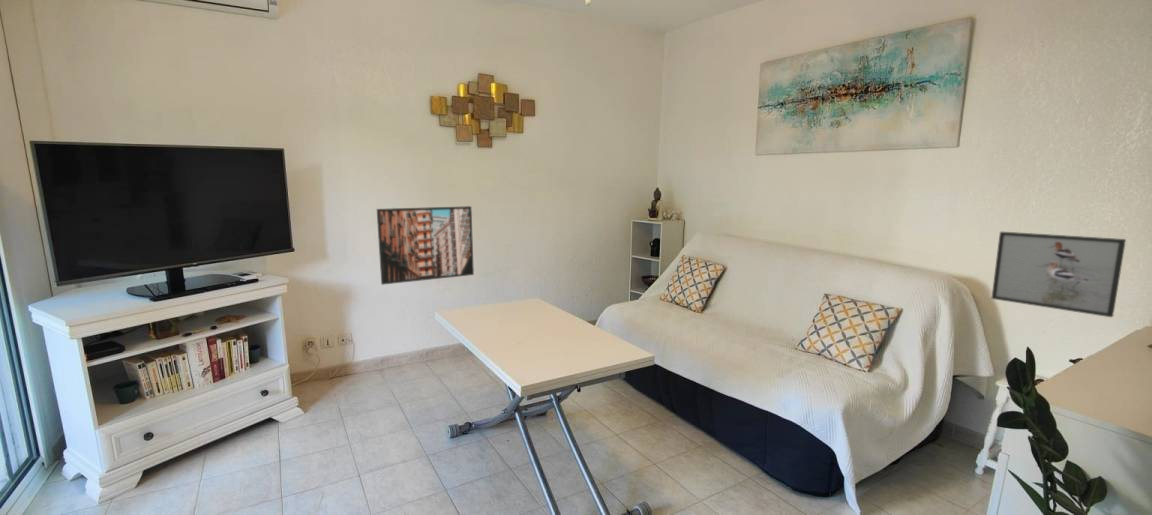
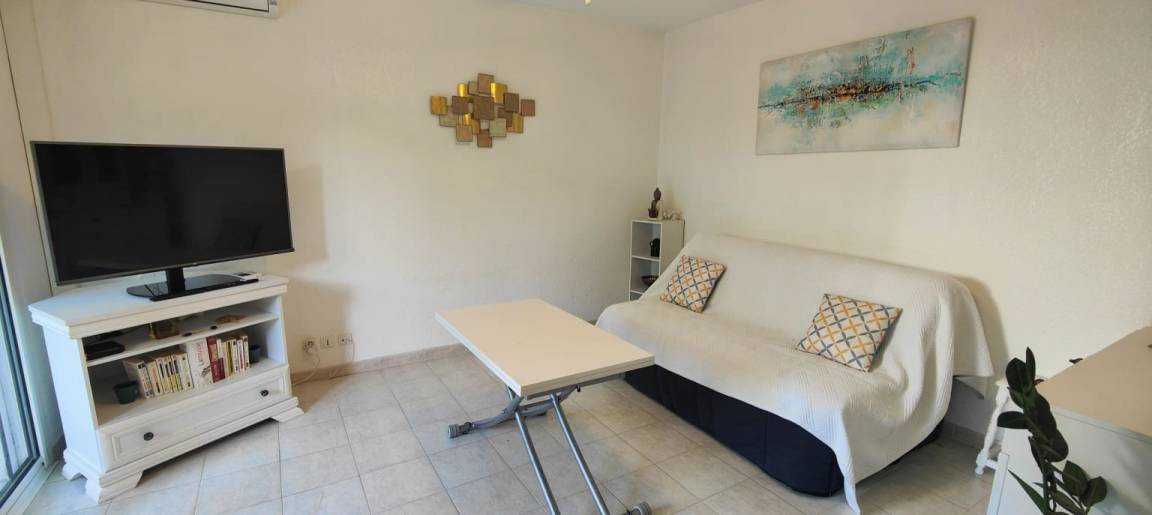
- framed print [376,205,475,286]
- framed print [991,231,1127,318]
